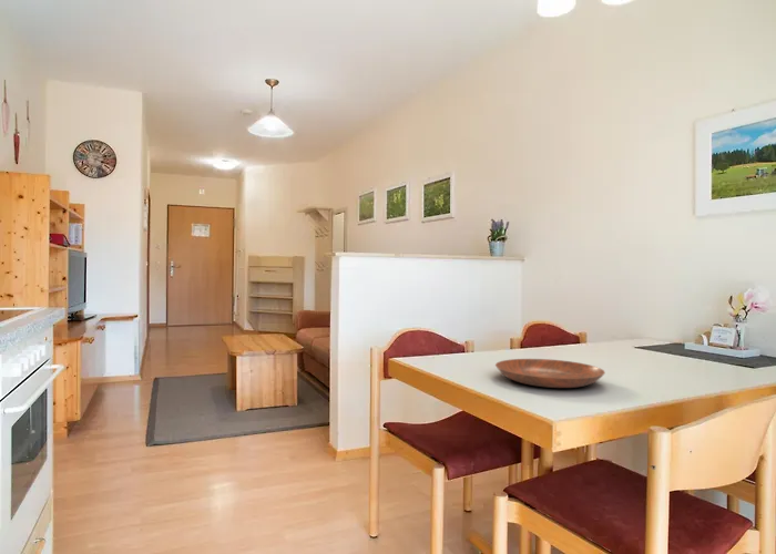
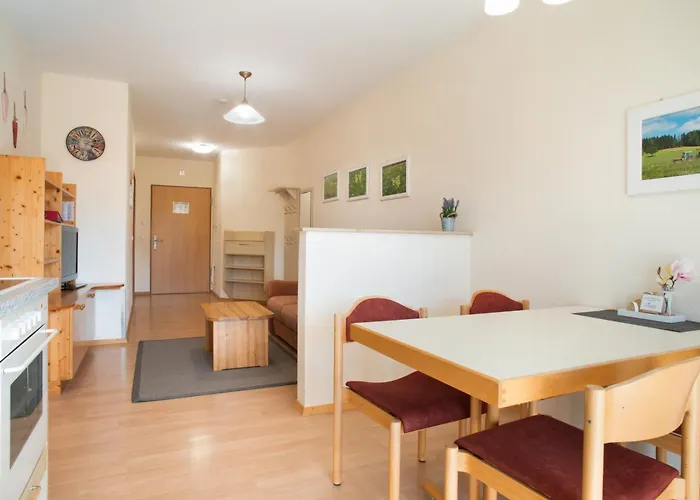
- bowl [494,358,606,389]
